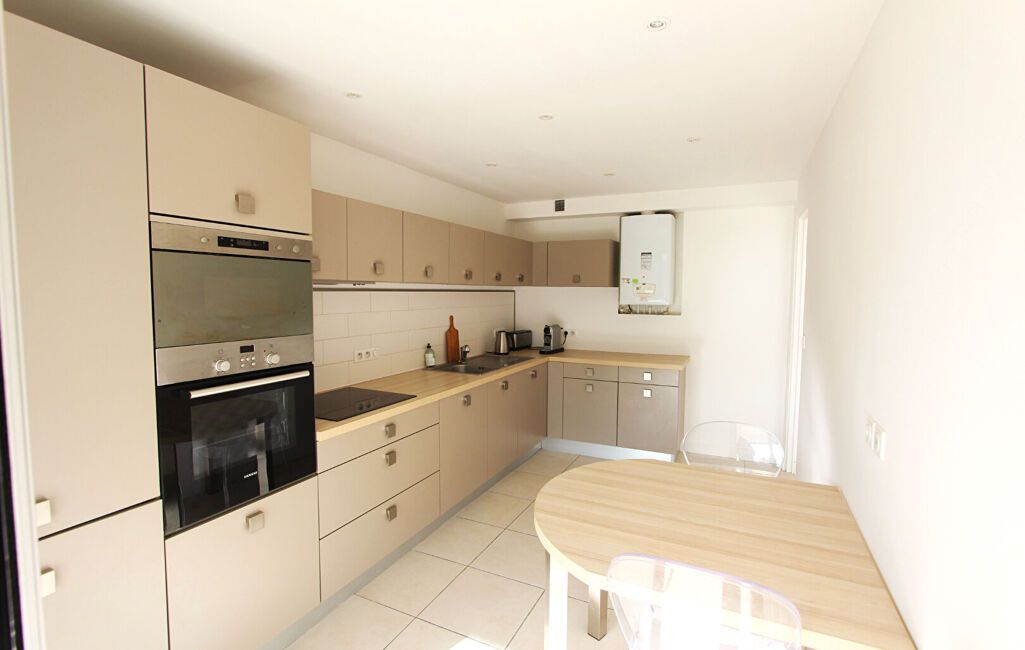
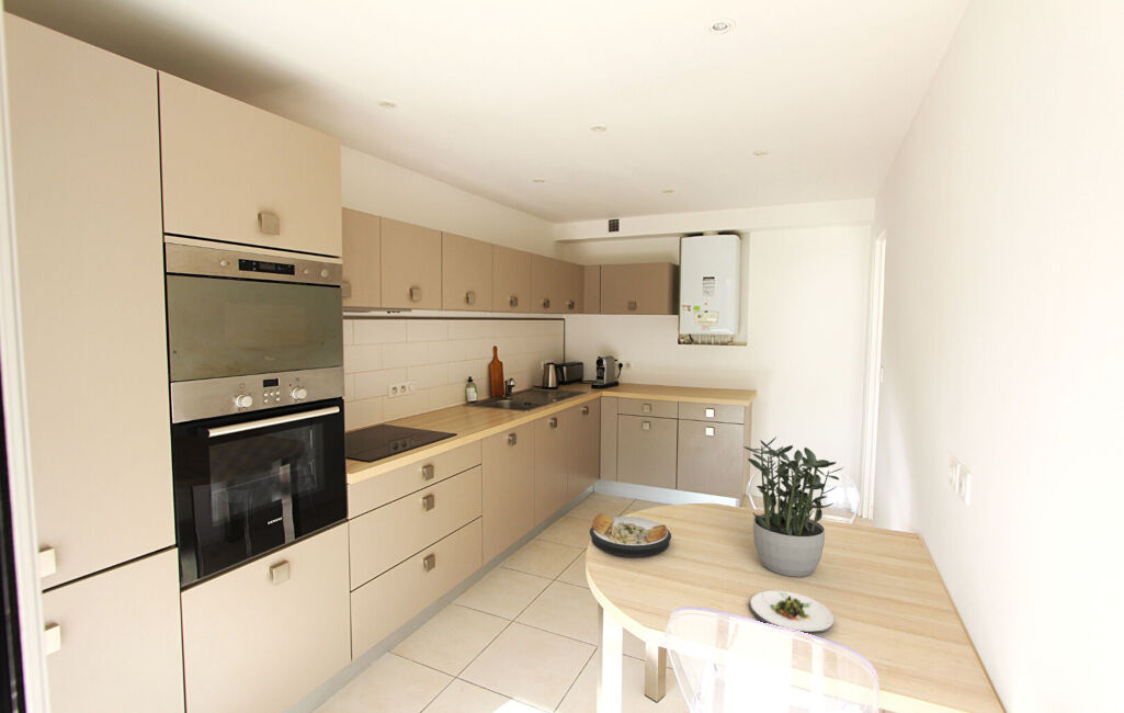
+ plate [589,512,672,558]
+ salad plate [748,589,835,633]
+ potted plant [742,435,844,578]
